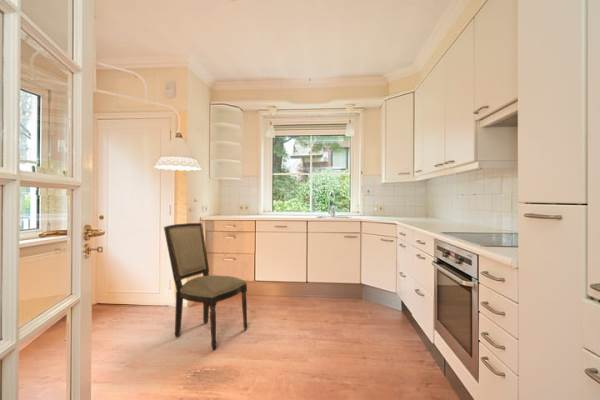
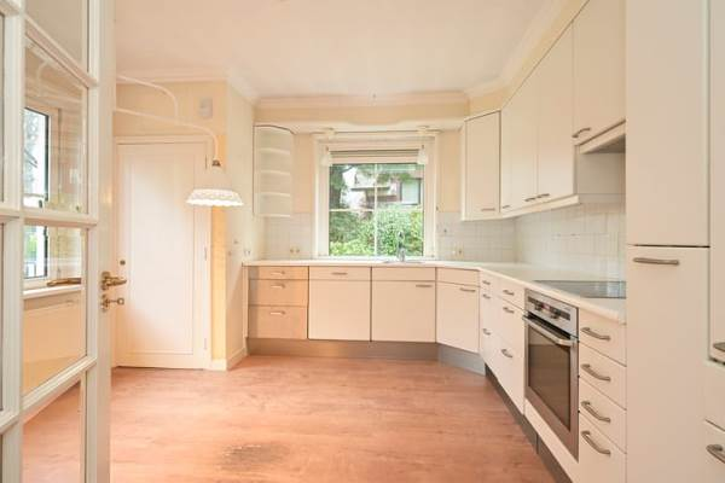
- dining chair [163,222,248,351]
